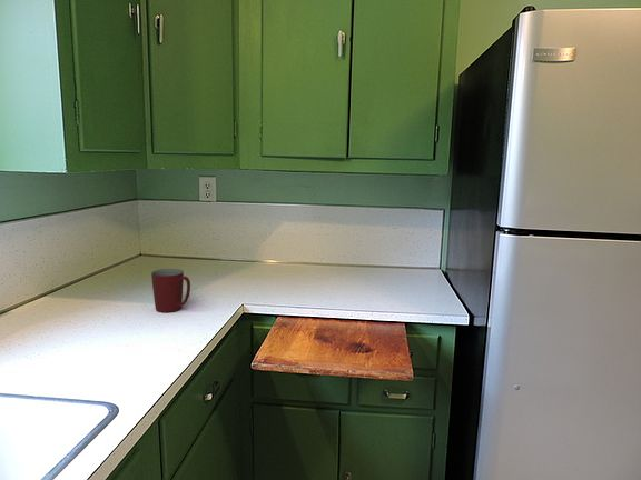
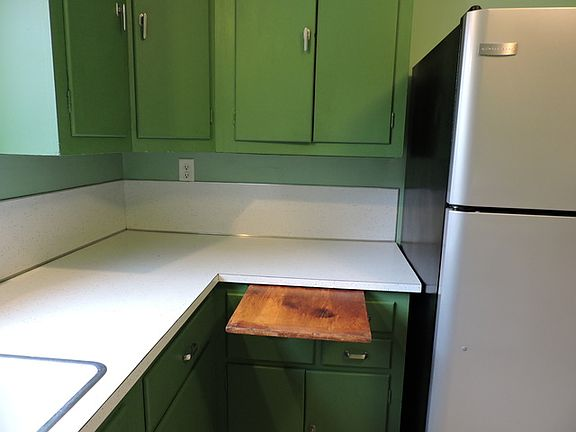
- mug [150,268,191,313]
